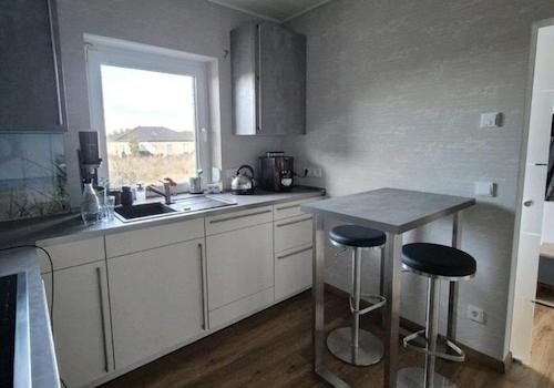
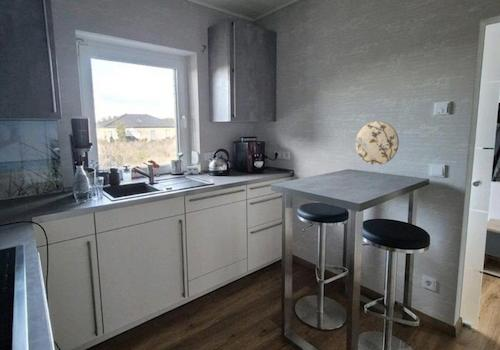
+ decorative plate [355,120,400,166]
